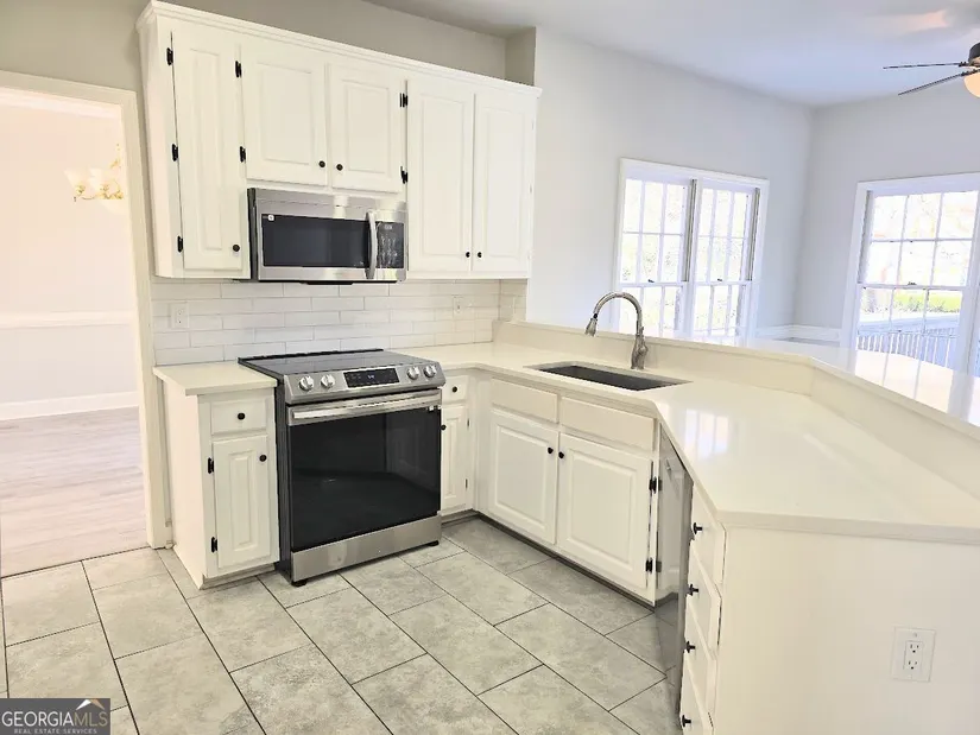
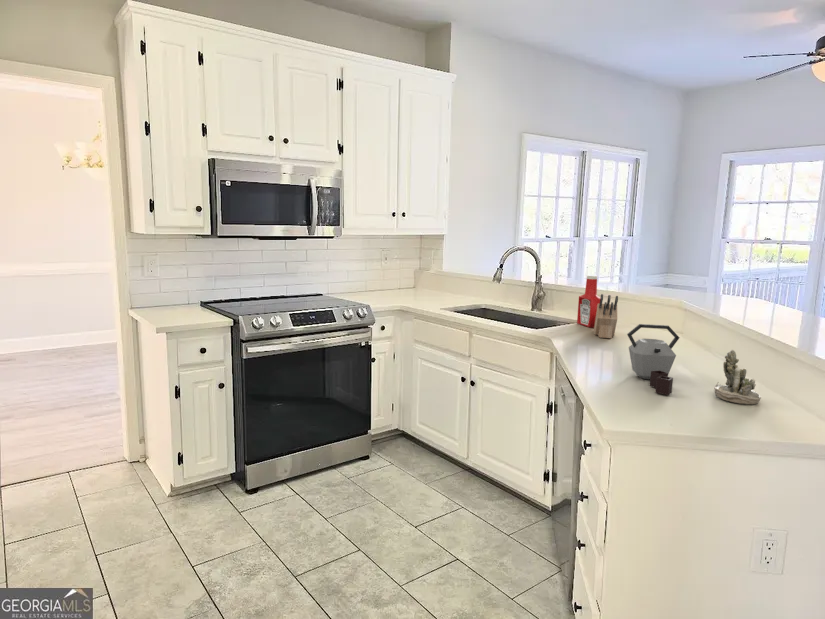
+ knife block [593,293,619,339]
+ kettle [626,323,681,396]
+ succulent planter [713,349,762,405]
+ soap bottle [576,274,601,329]
